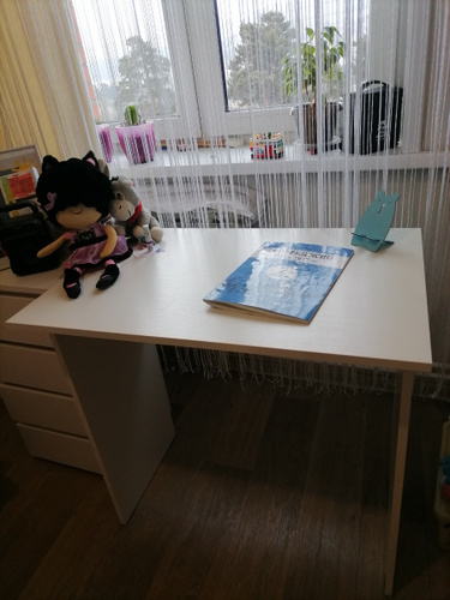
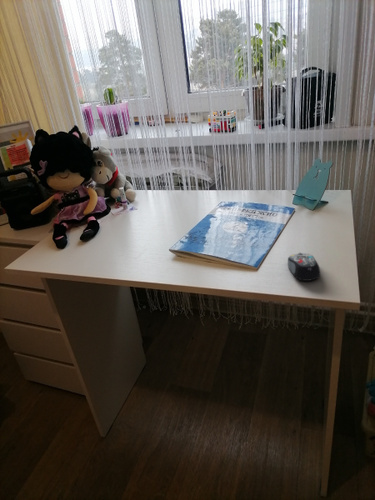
+ computer mouse [287,252,321,282]
